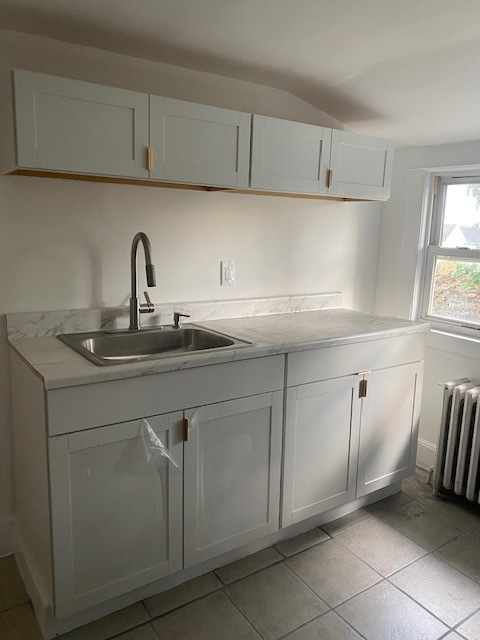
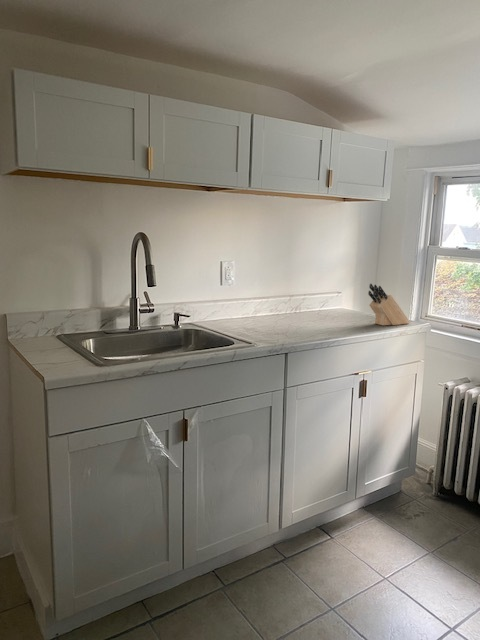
+ knife block [367,283,411,326]
